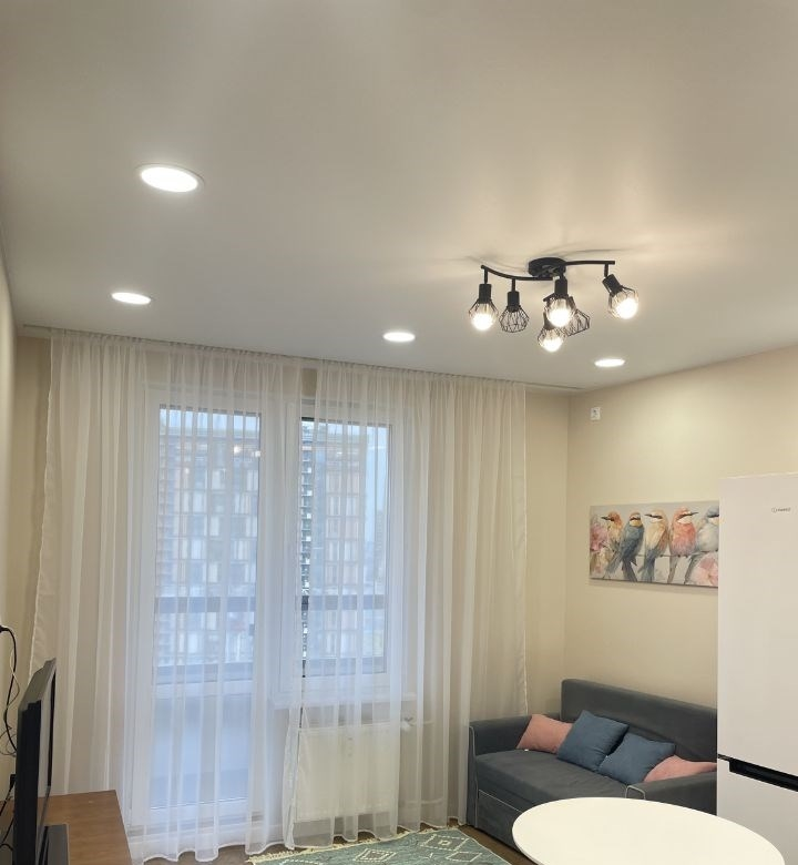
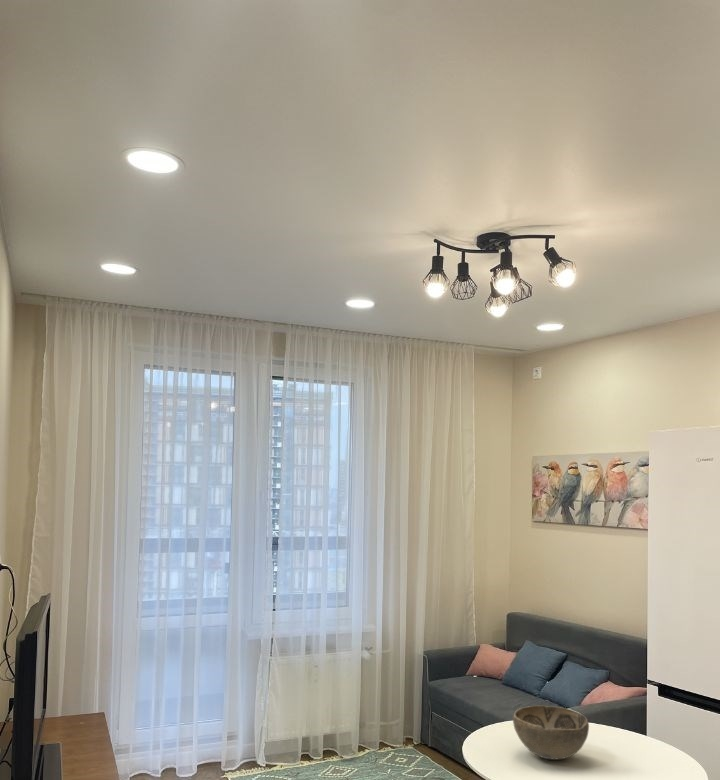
+ decorative bowl [512,705,590,761]
